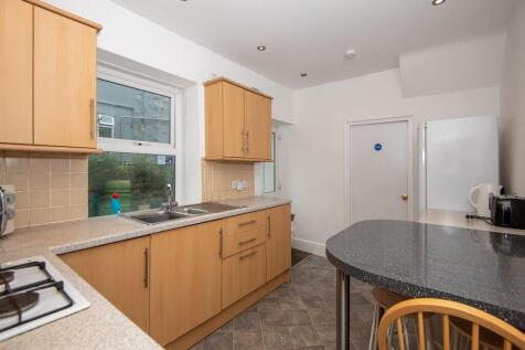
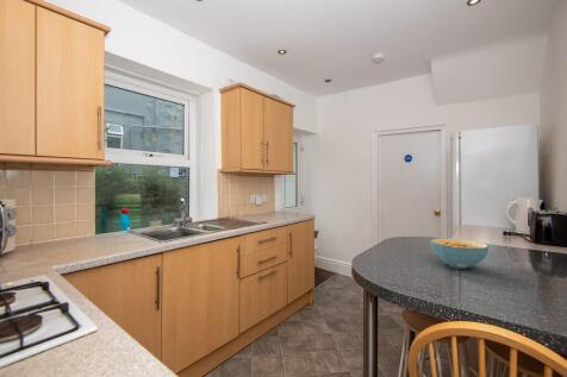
+ cereal bowl [429,237,490,270]
